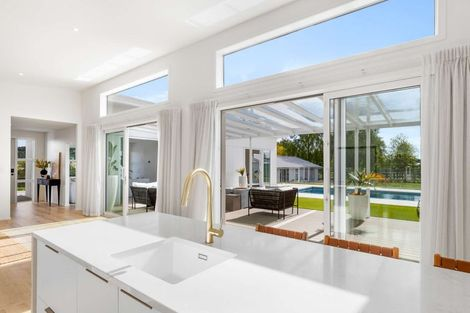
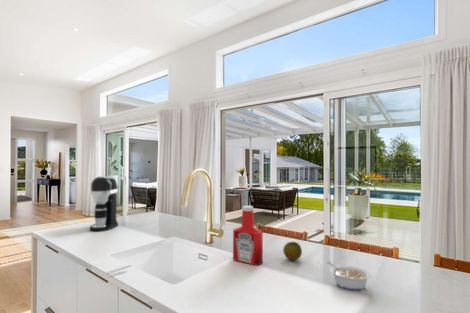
+ coffee maker [89,176,119,232]
+ fruit [282,241,303,261]
+ legume [326,261,372,291]
+ soap bottle [232,205,264,266]
